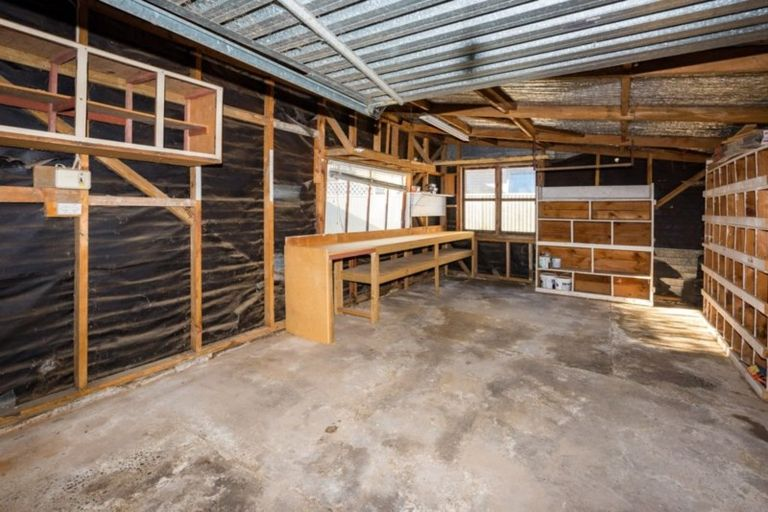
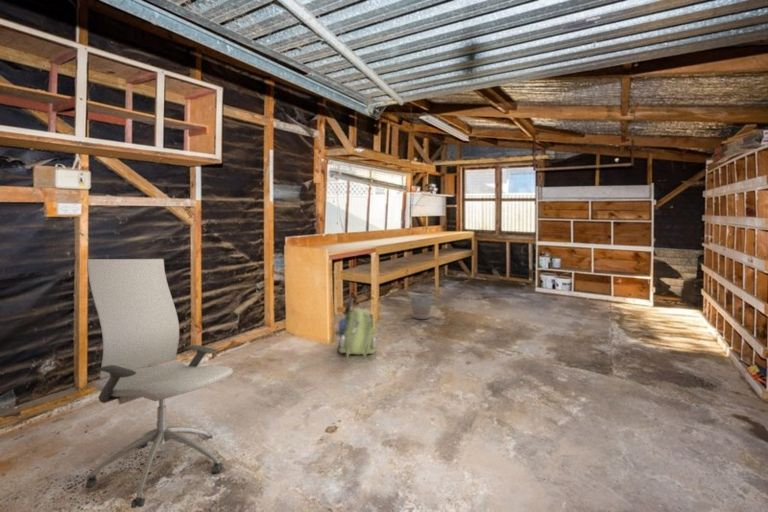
+ backpack [334,296,377,362]
+ office chair [84,258,234,509]
+ bucket [407,293,435,320]
